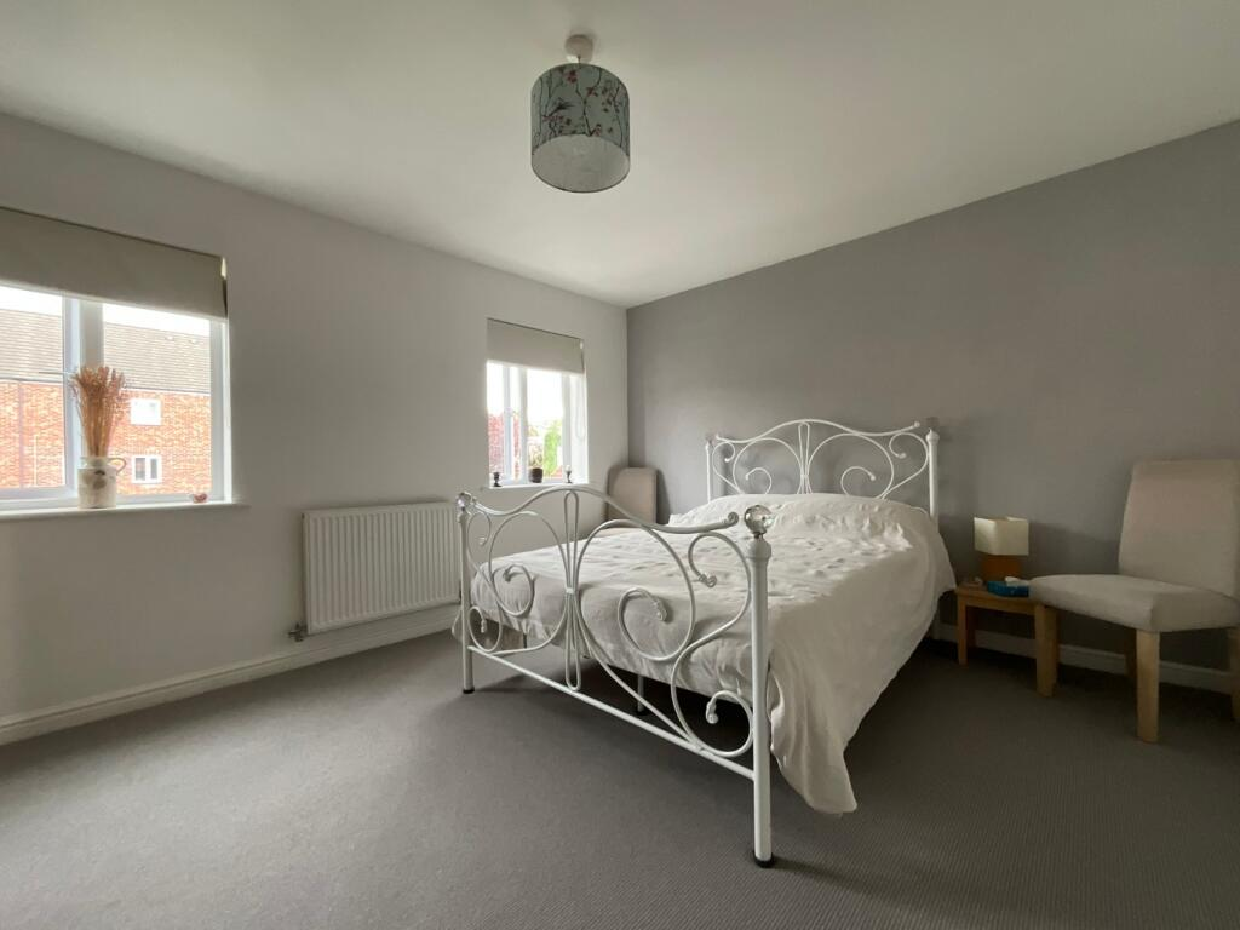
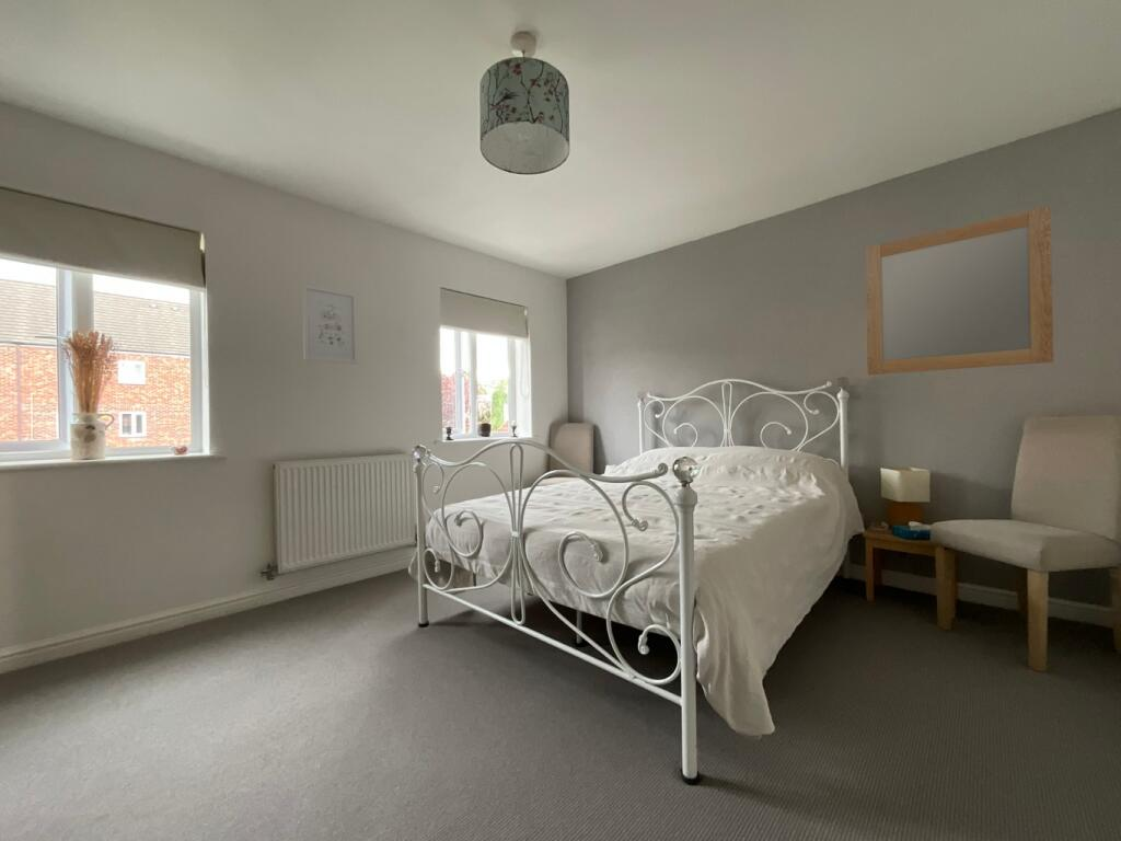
+ home mirror [864,205,1054,376]
+ wall art [301,283,359,366]
